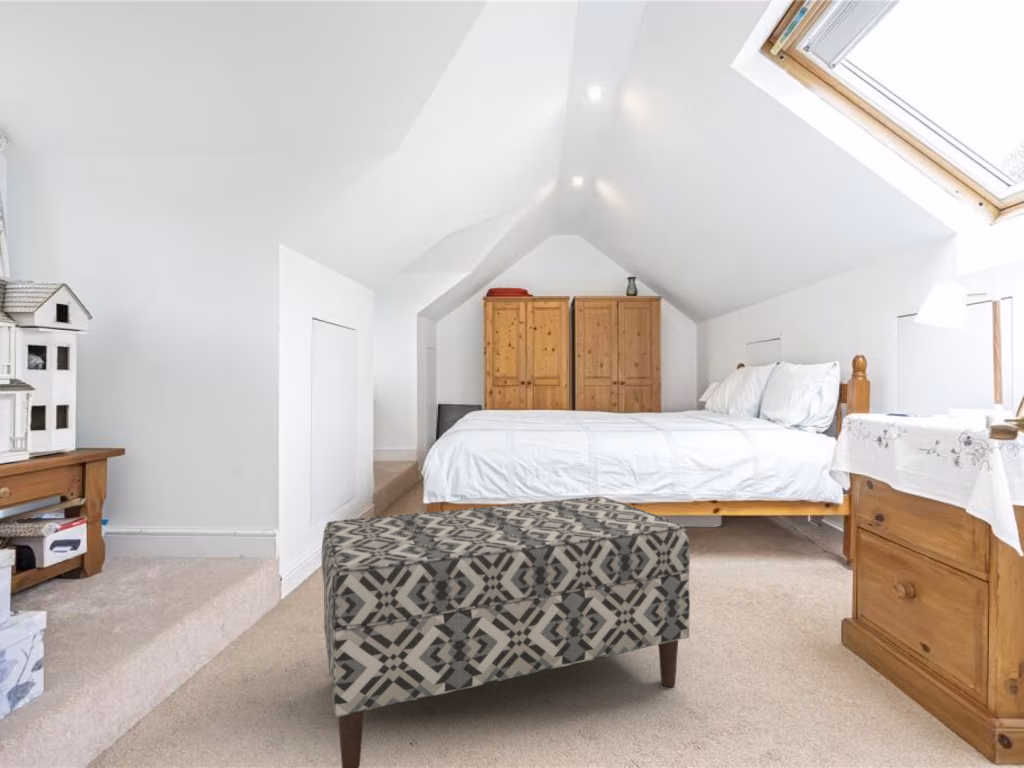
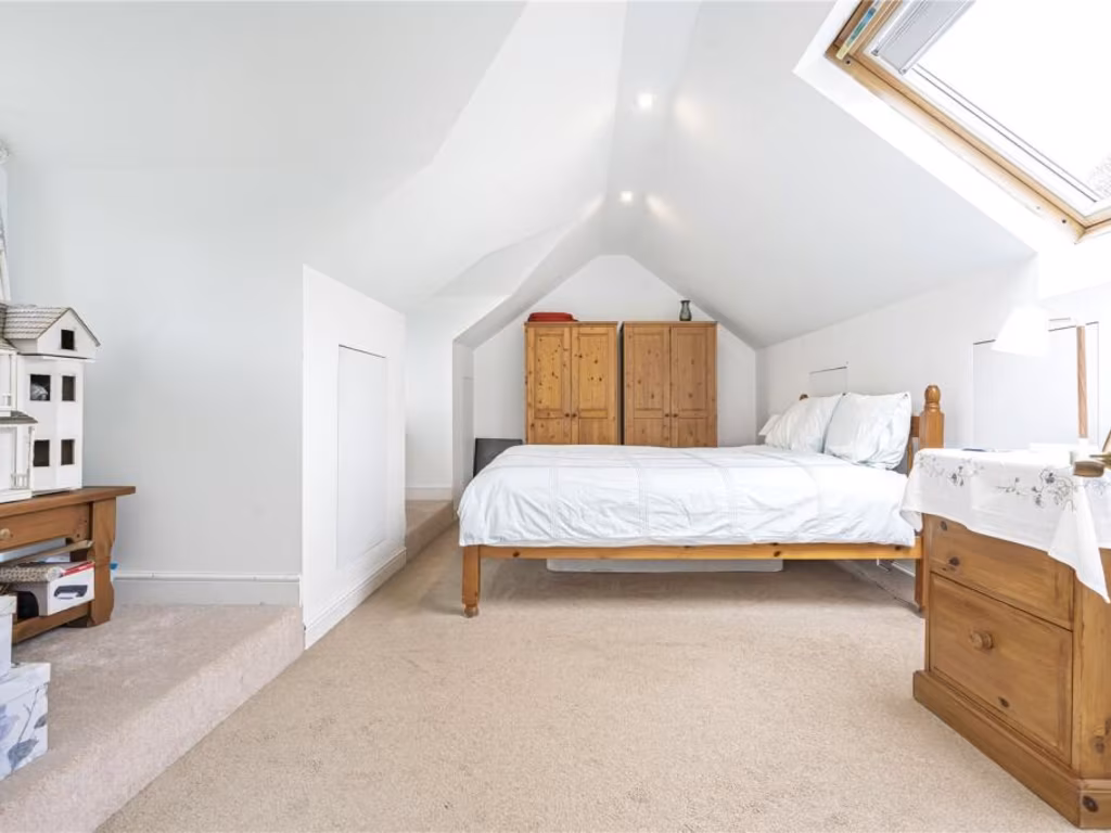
- bench [320,496,691,768]
